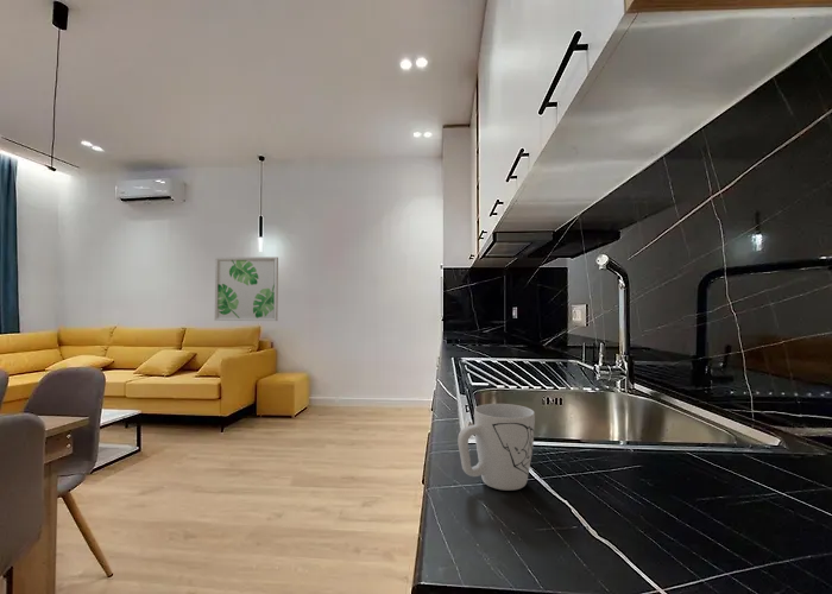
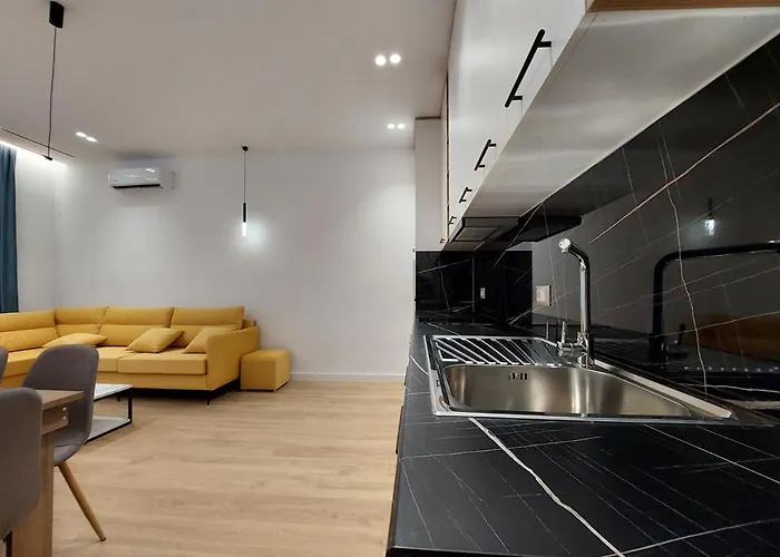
- wall art [214,255,279,322]
- mug [456,403,536,492]
